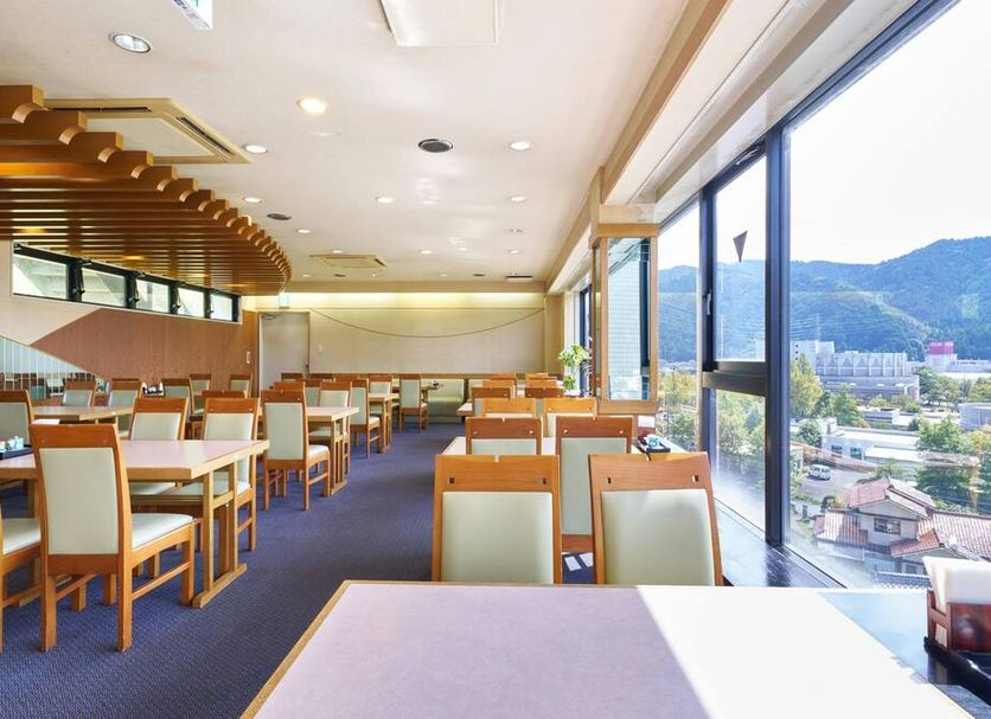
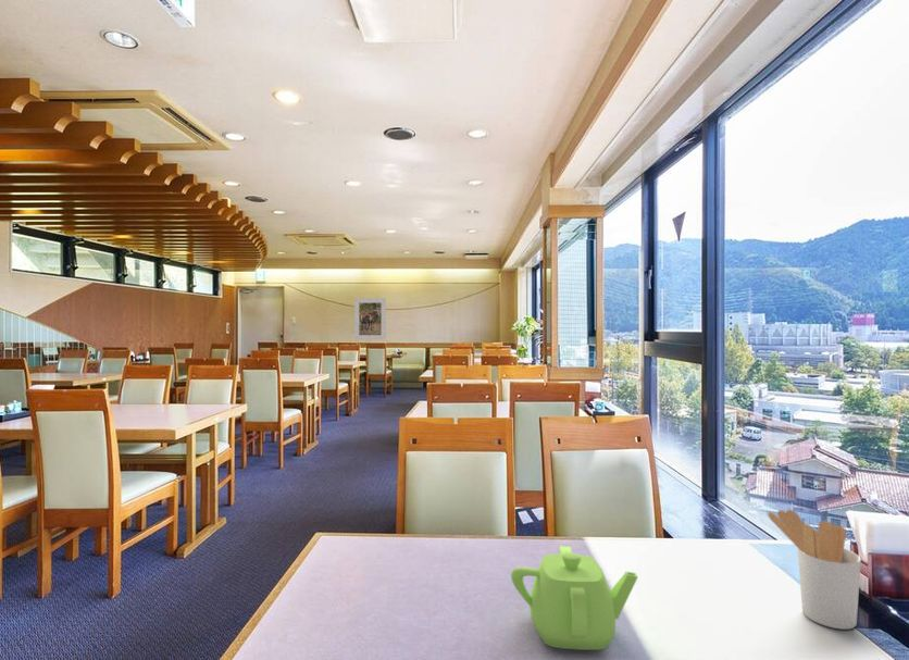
+ utensil holder [767,509,862,631]
+ teapot [510,545,638,651]
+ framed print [353,297,387,340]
